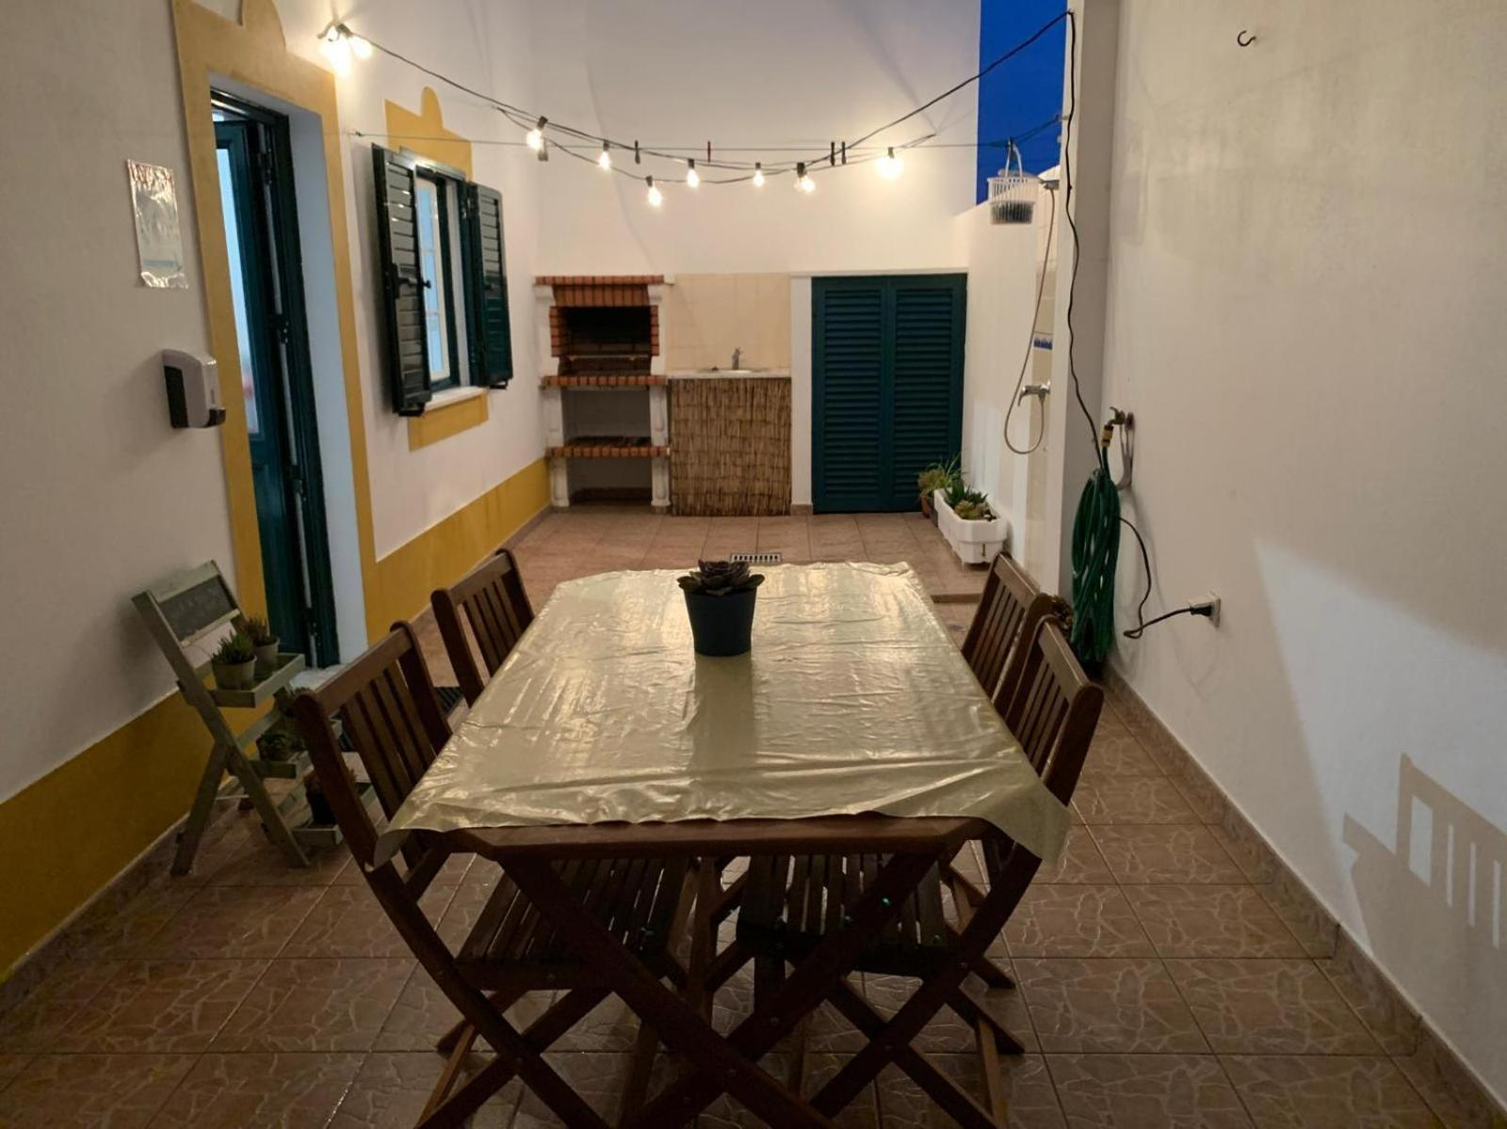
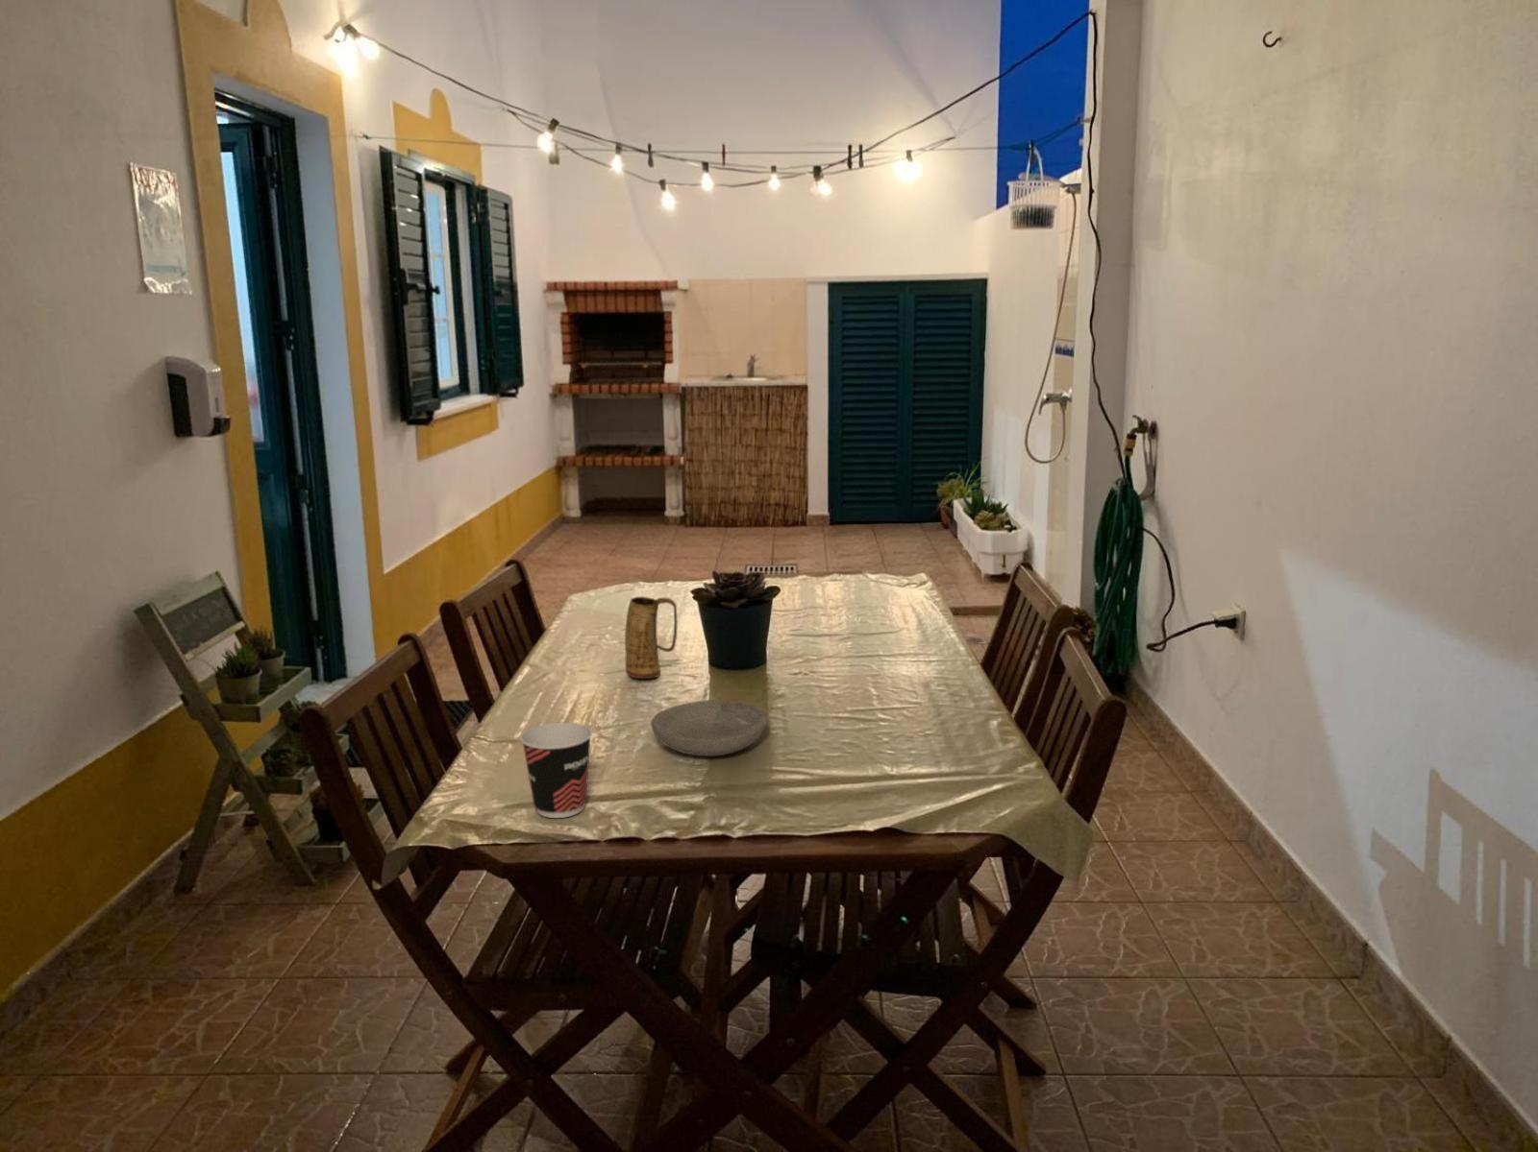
+ mug [624,595,678,680]
+ bowl [650,699,769,758]
+ cup [520,722,593,819]
